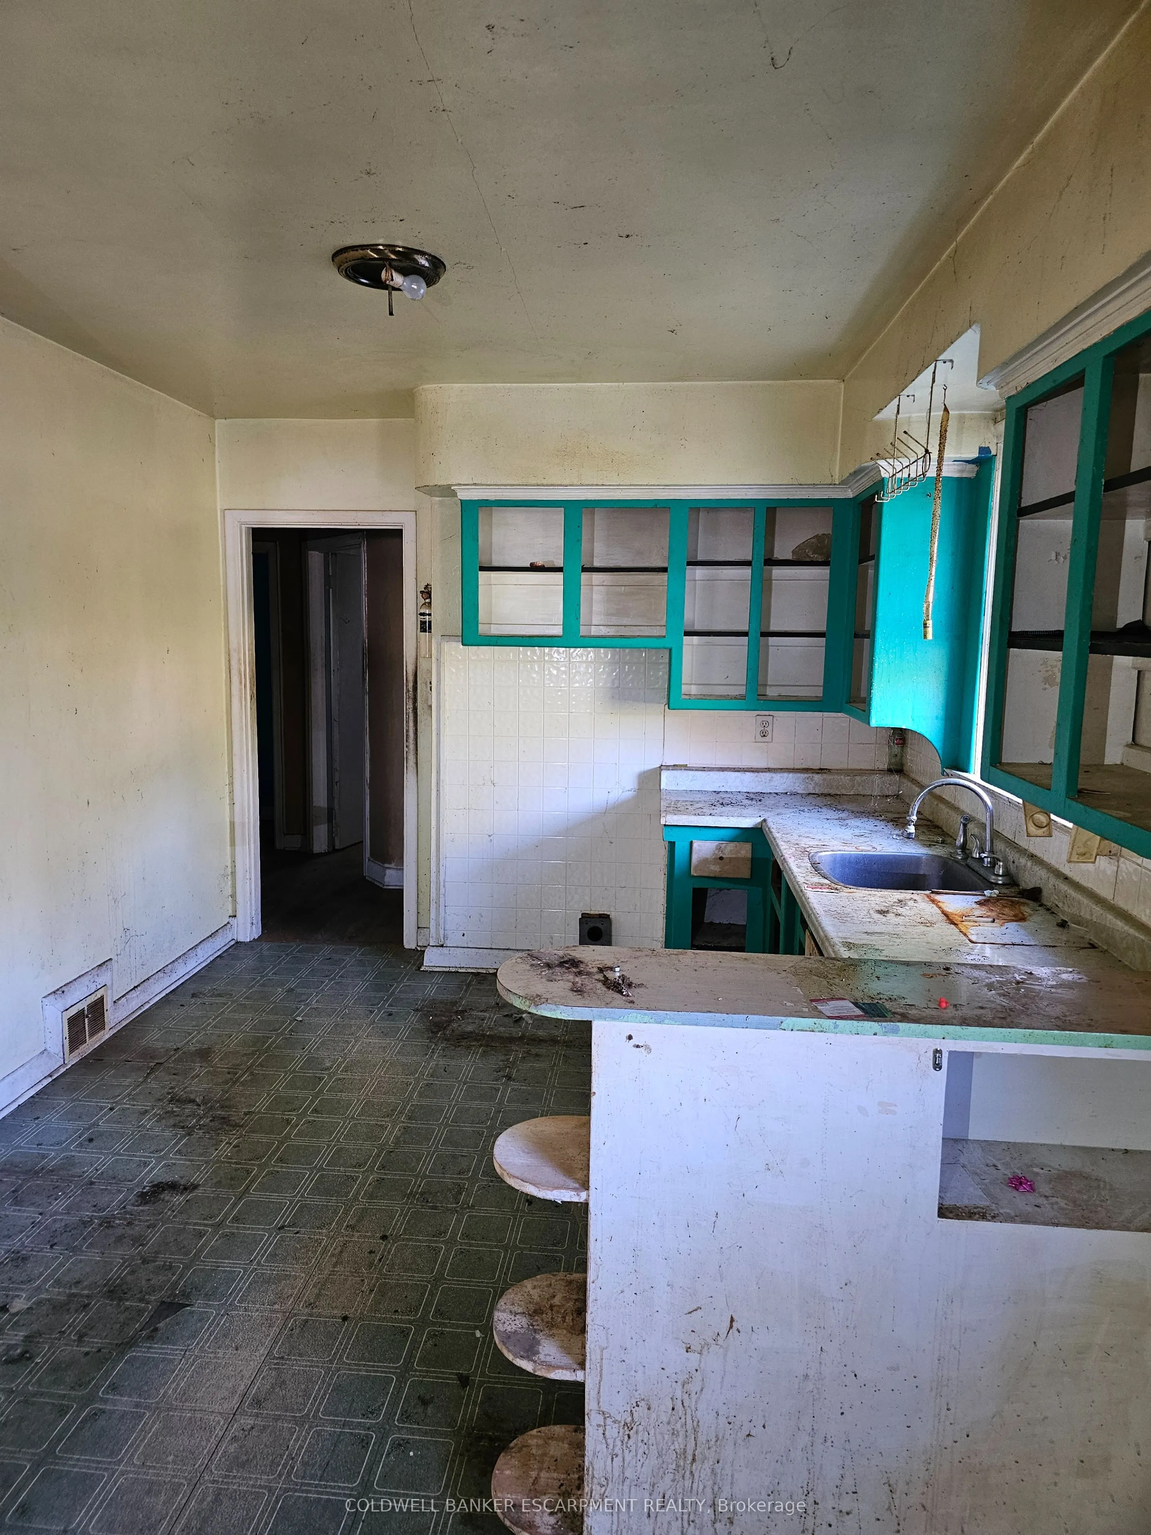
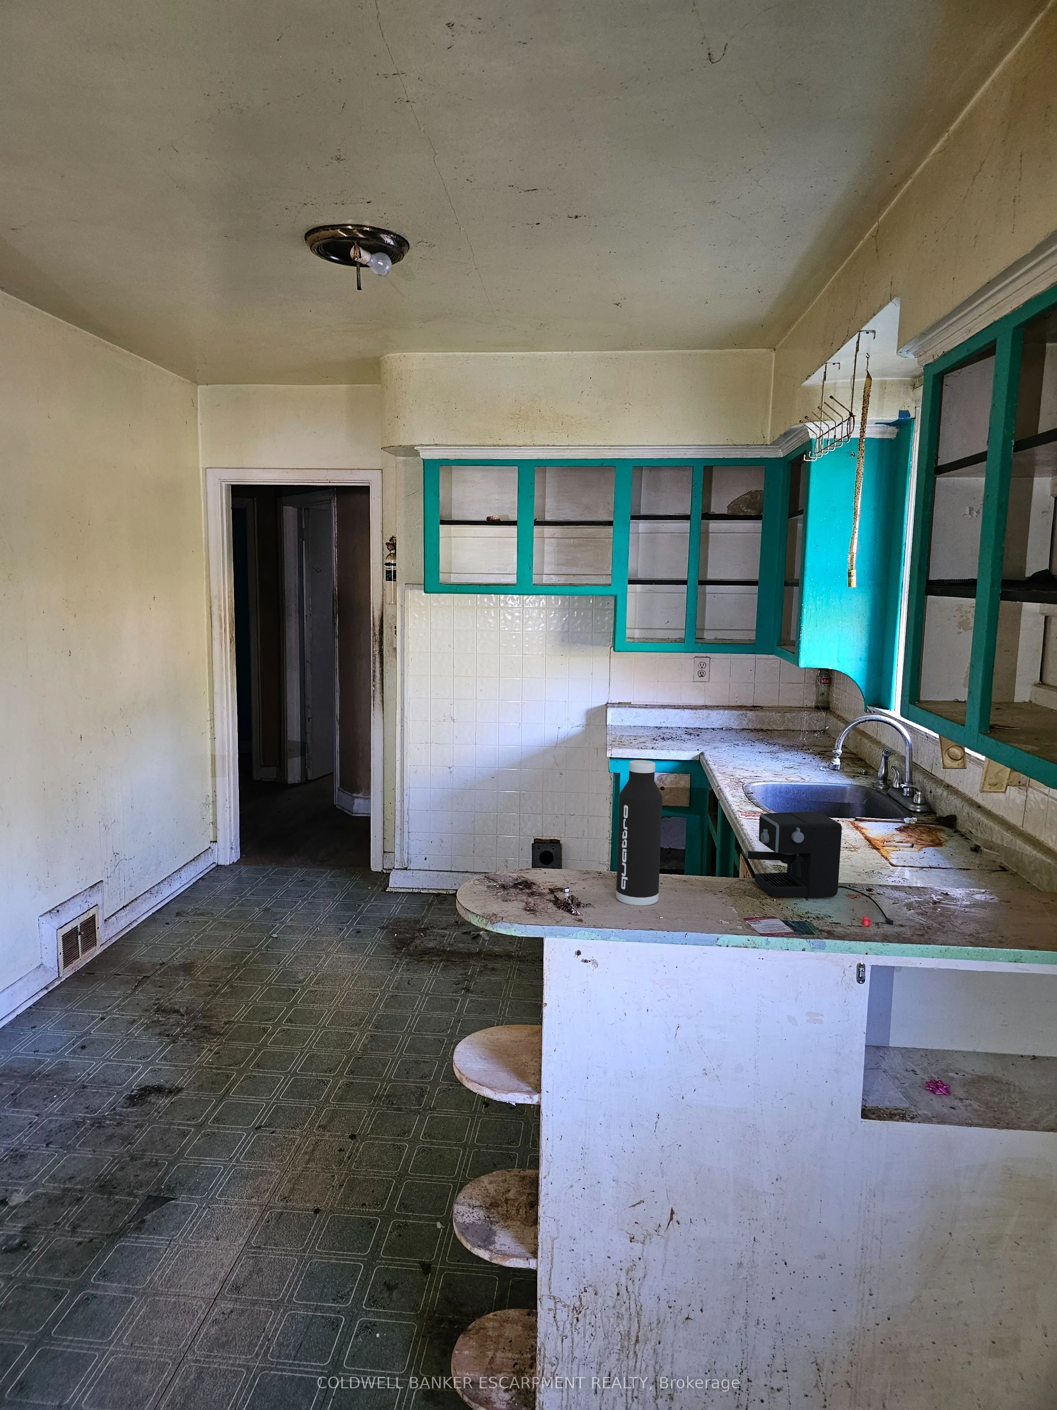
+ water bottle [616,759,663,906]
+ coffee maker [745,812,896,925]
